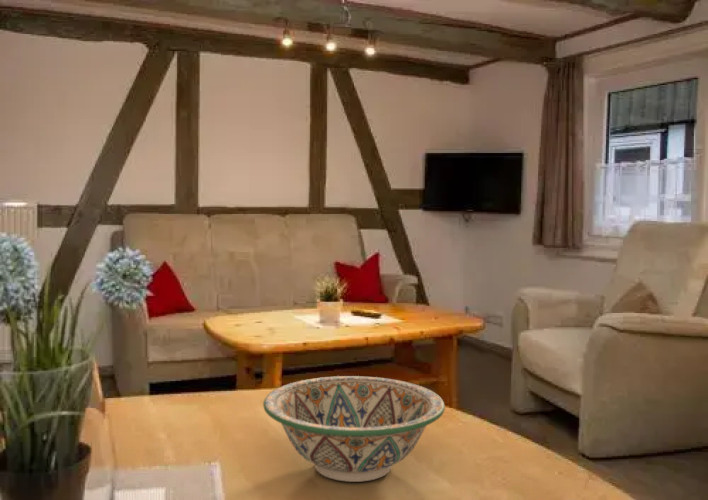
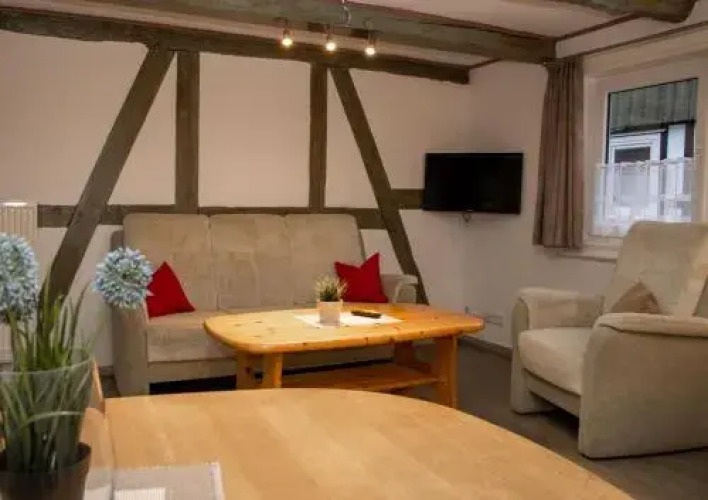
- decorative bowl [262,375,446,483]
